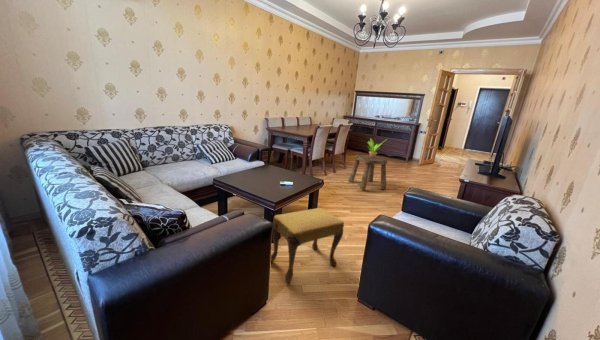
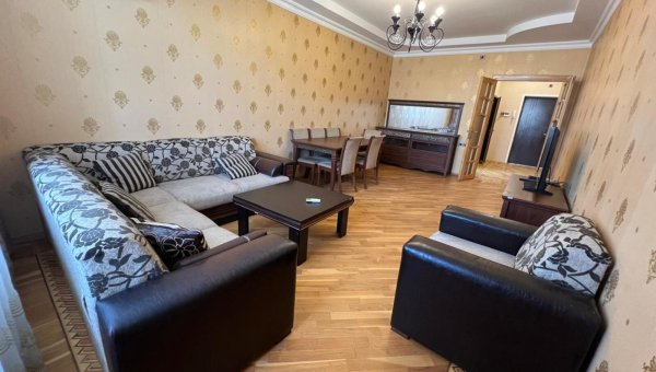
- stool [347,154,389,191]
- potted plant [366,138,387,158]
- footstool [270,207,345,285]
